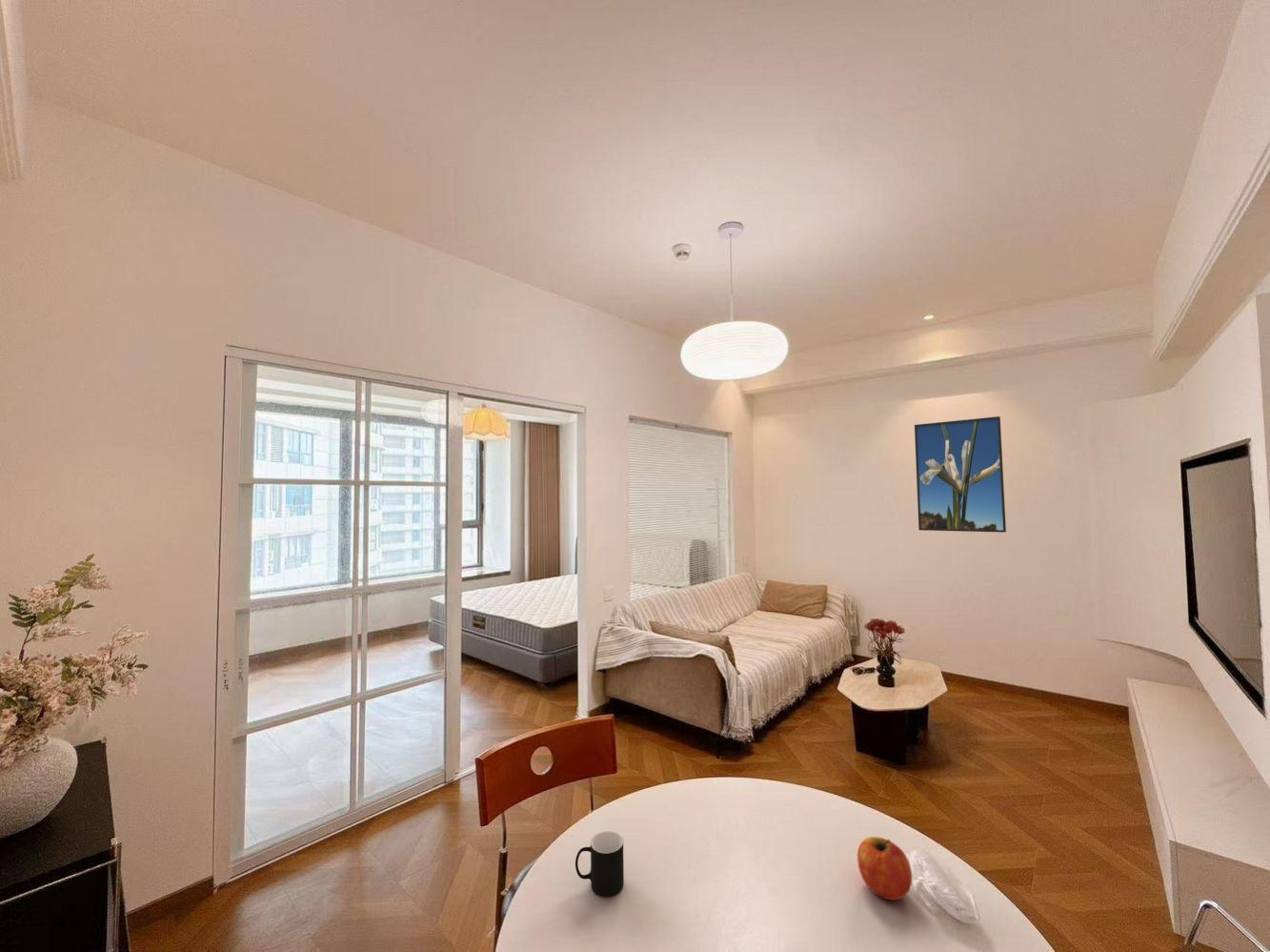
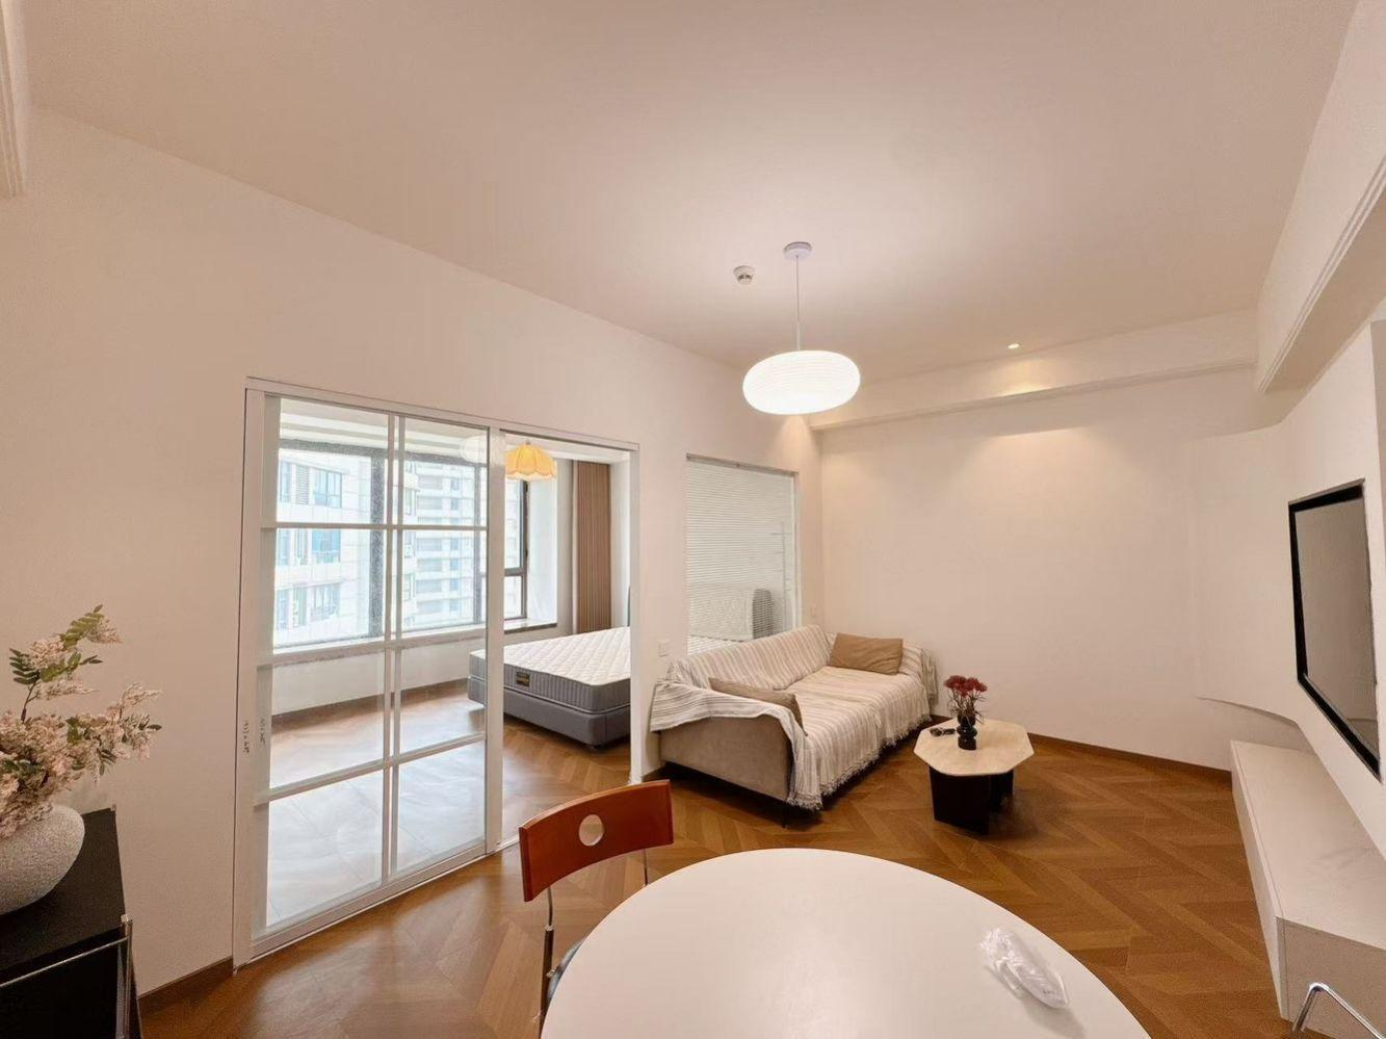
- cup [575,831,625,898]
- fruit [857,836,913,901]
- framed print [914,415,1007,534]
